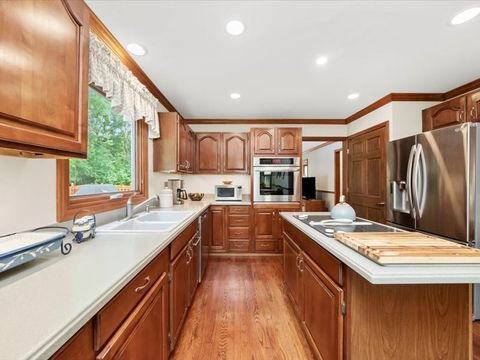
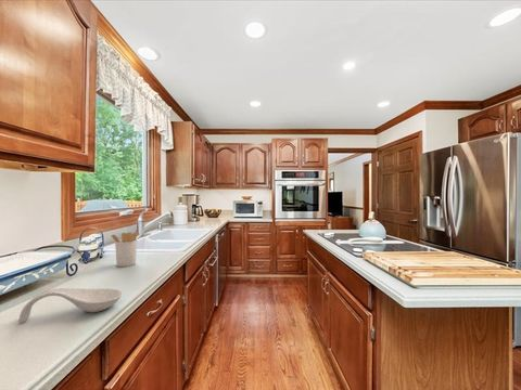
+ utensil holder [110,226,140,268]
+ spoon rest [17,287,123,324]
